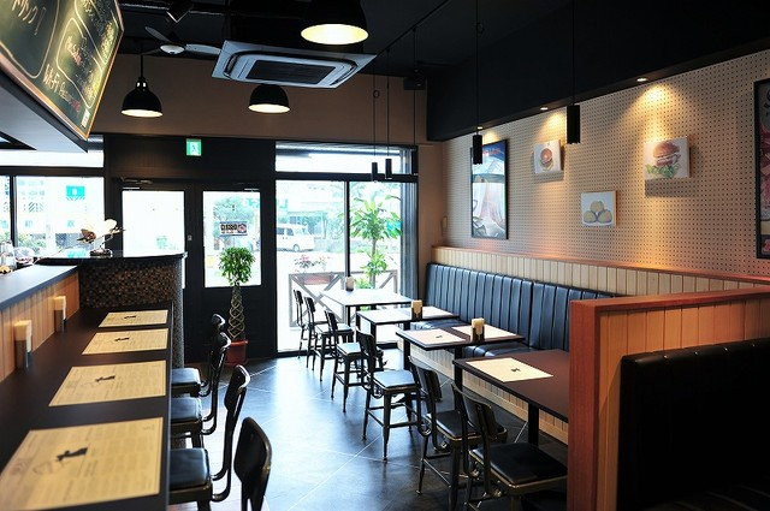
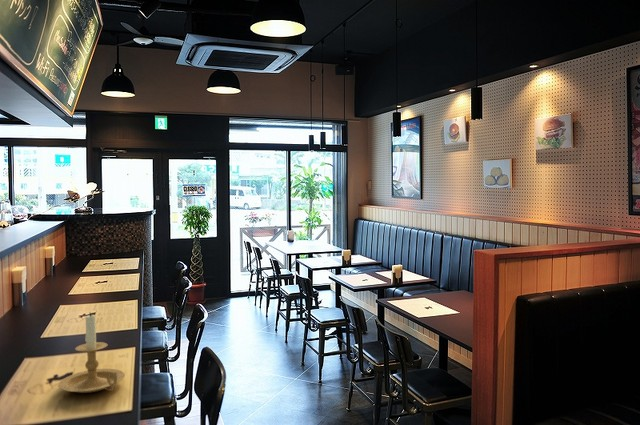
+ candle holder [57,312,126,394]
